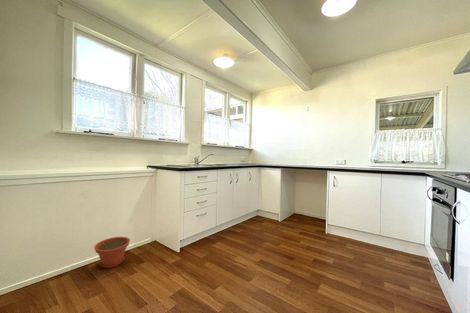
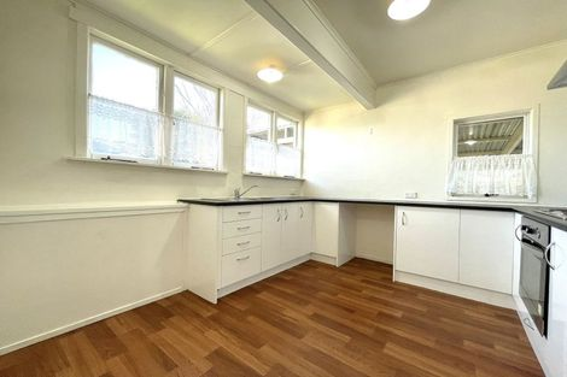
- plant pot [93,236,131,269]
